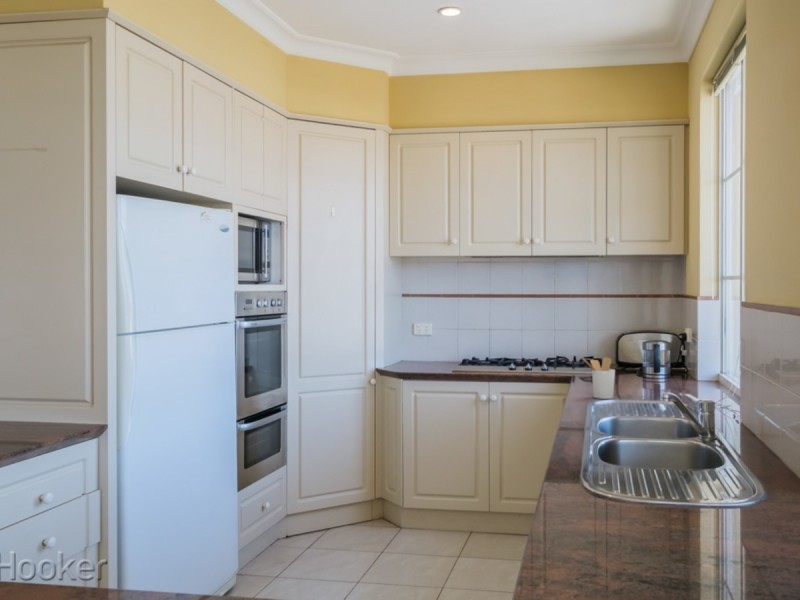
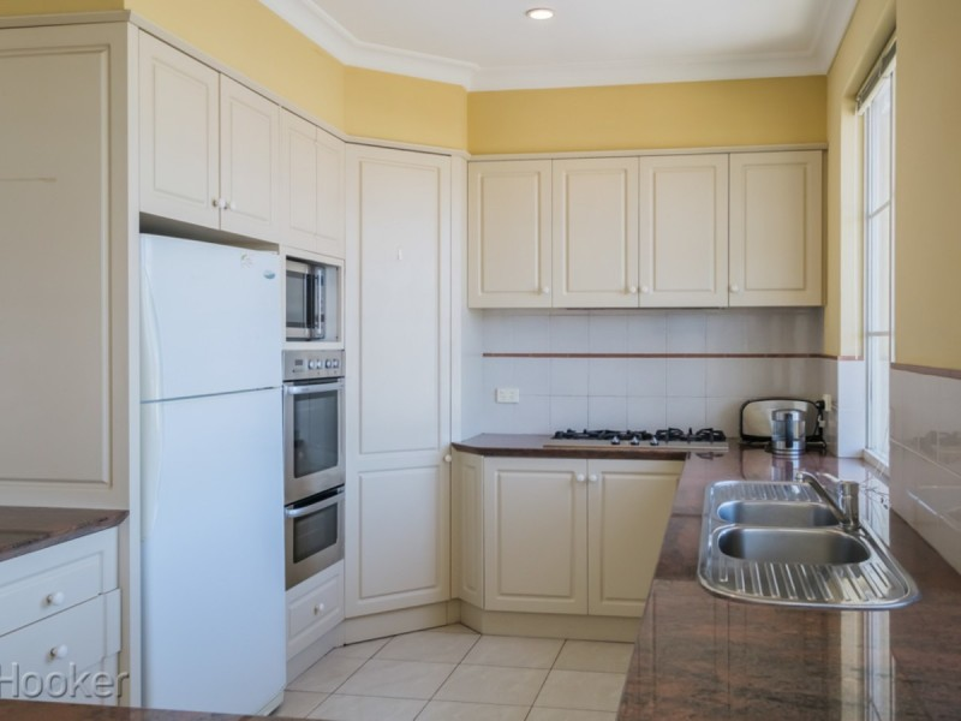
- utensil holder [581,356,616,400]
